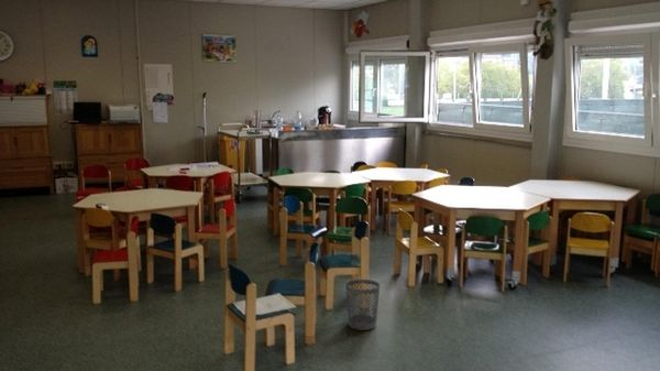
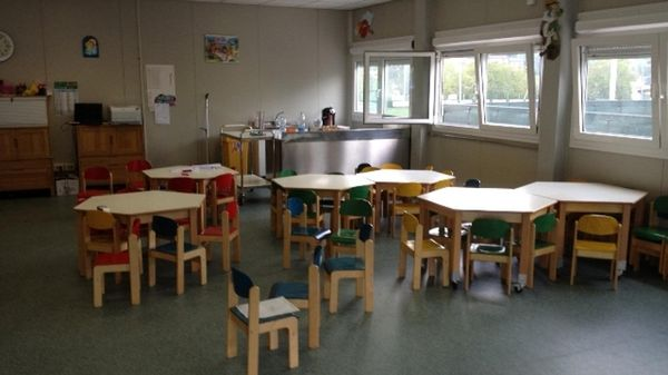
- wastebasket [344,279,381,331]
